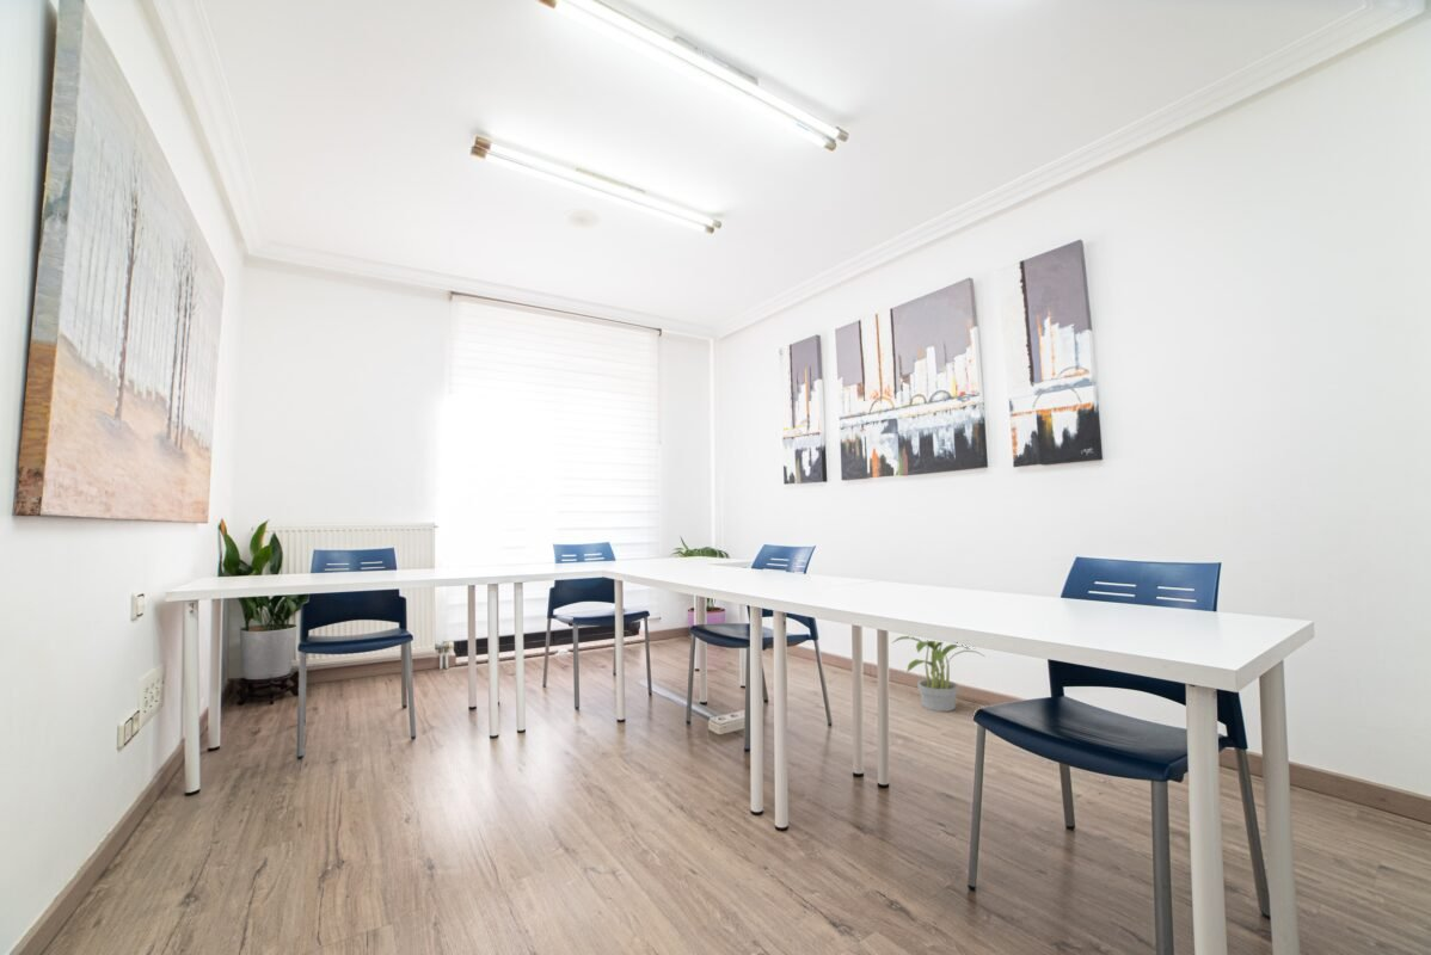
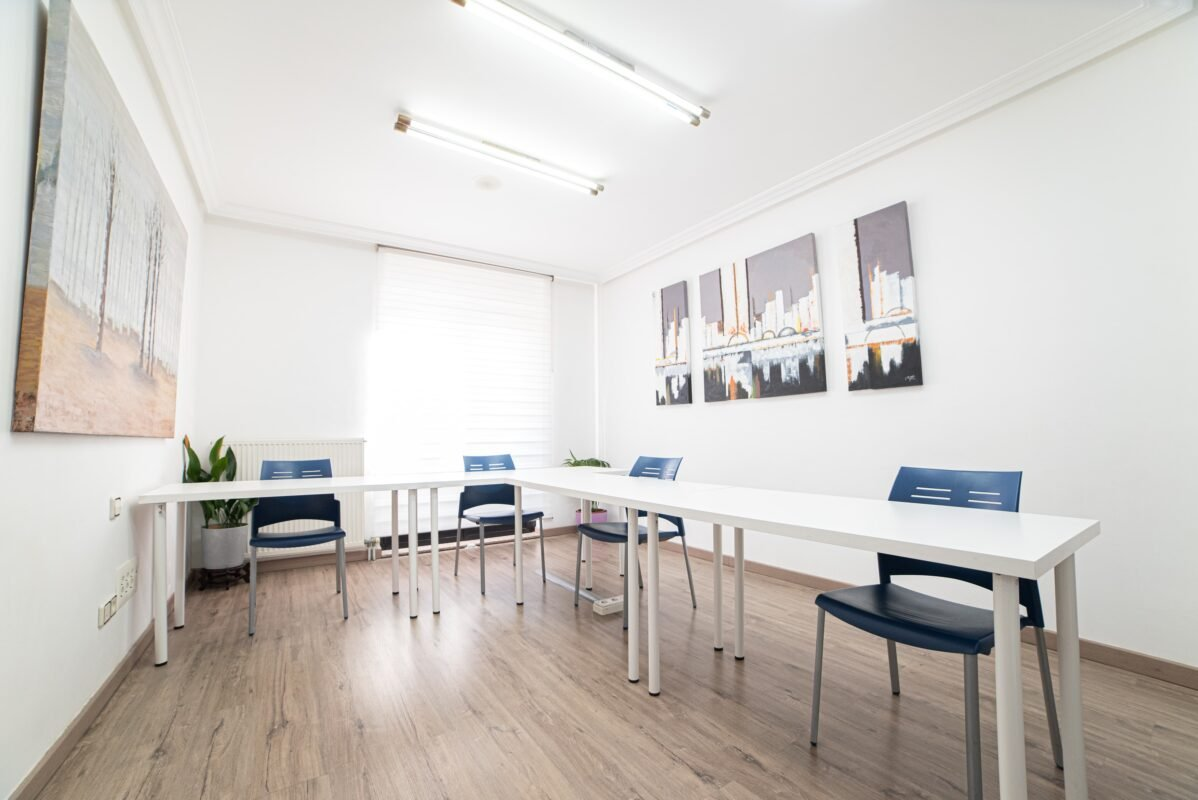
- potted plant [891,635,985,713]
